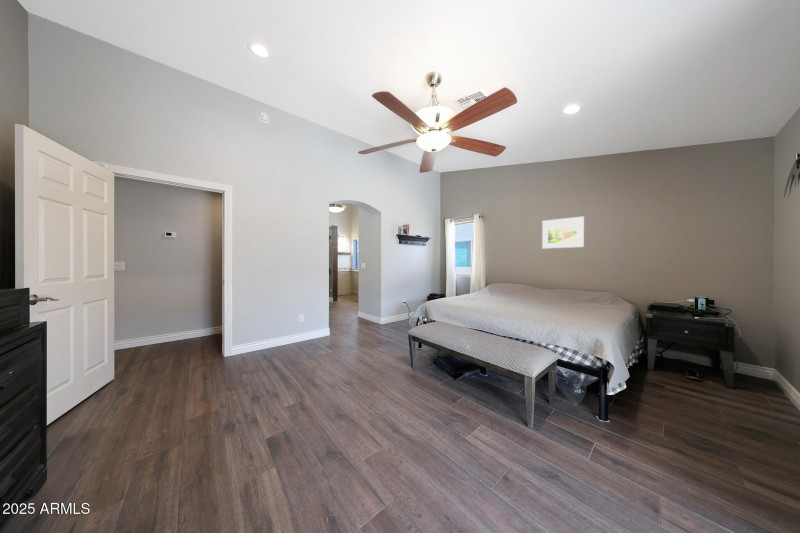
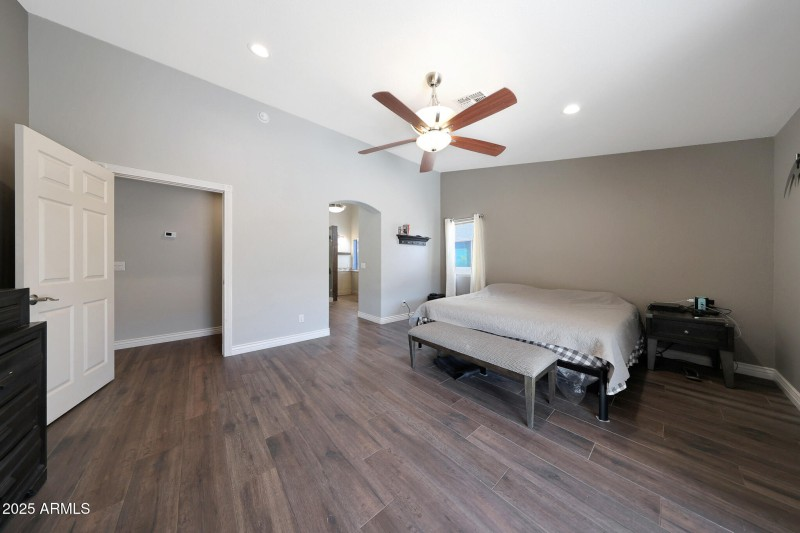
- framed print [541,215,585,249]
